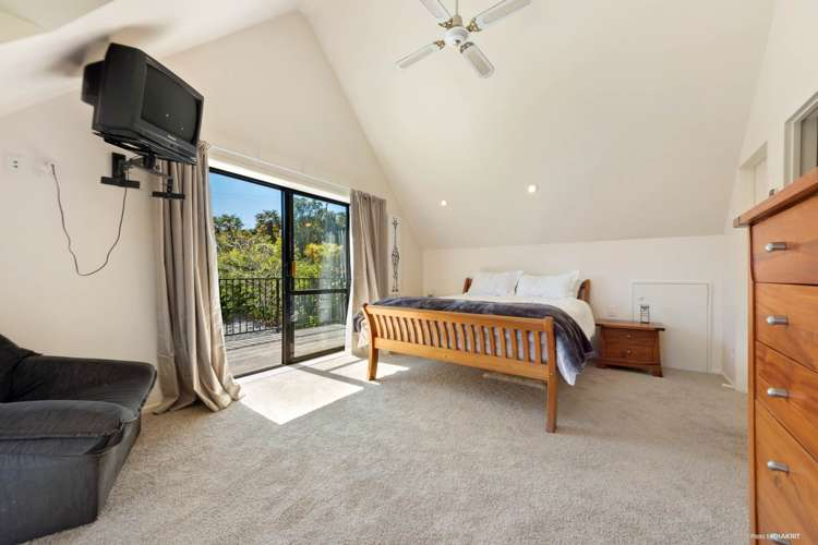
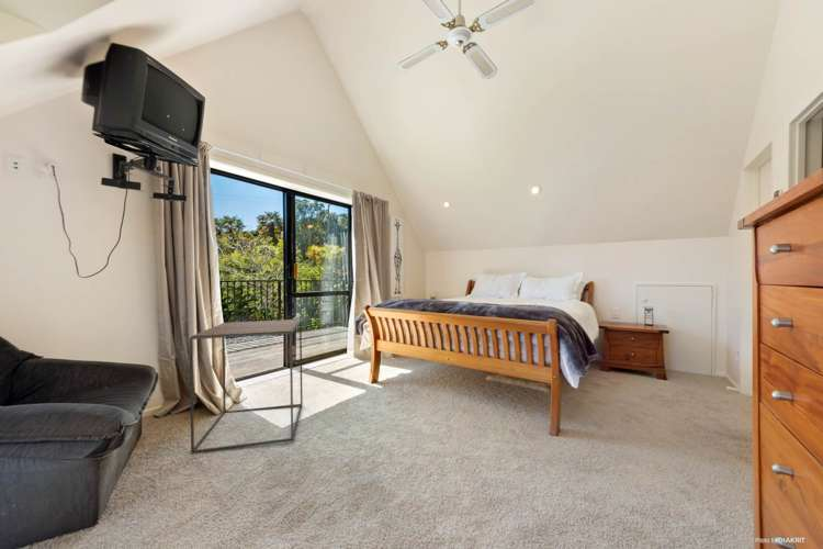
+ side table [189,318,304,455]
